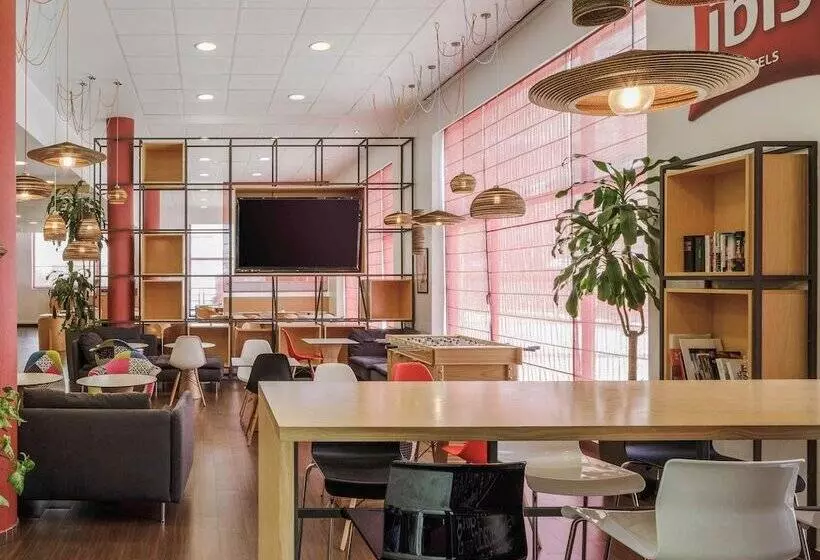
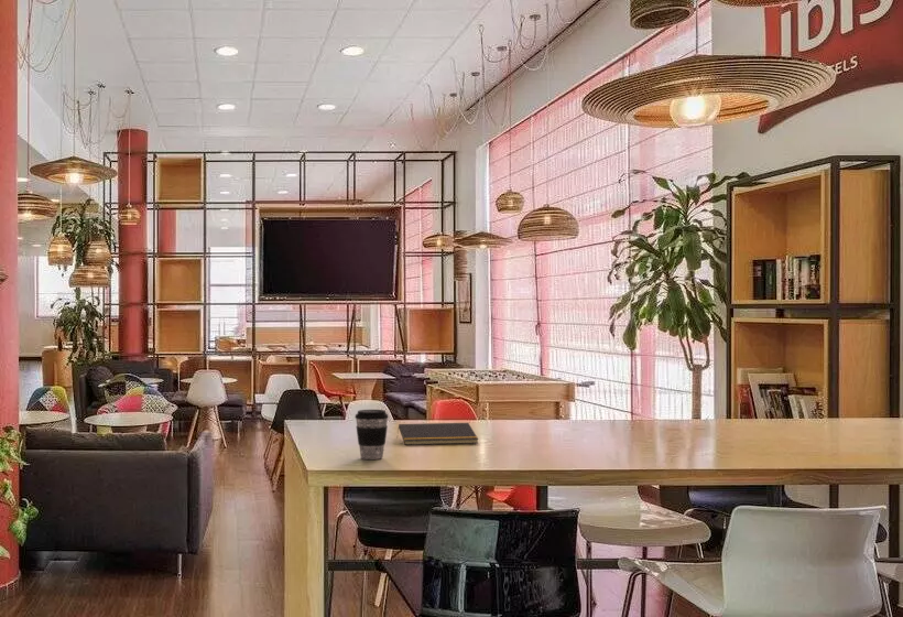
+ coffee cup [353,409,390,461]
+ notepad [395,422,479,446]
